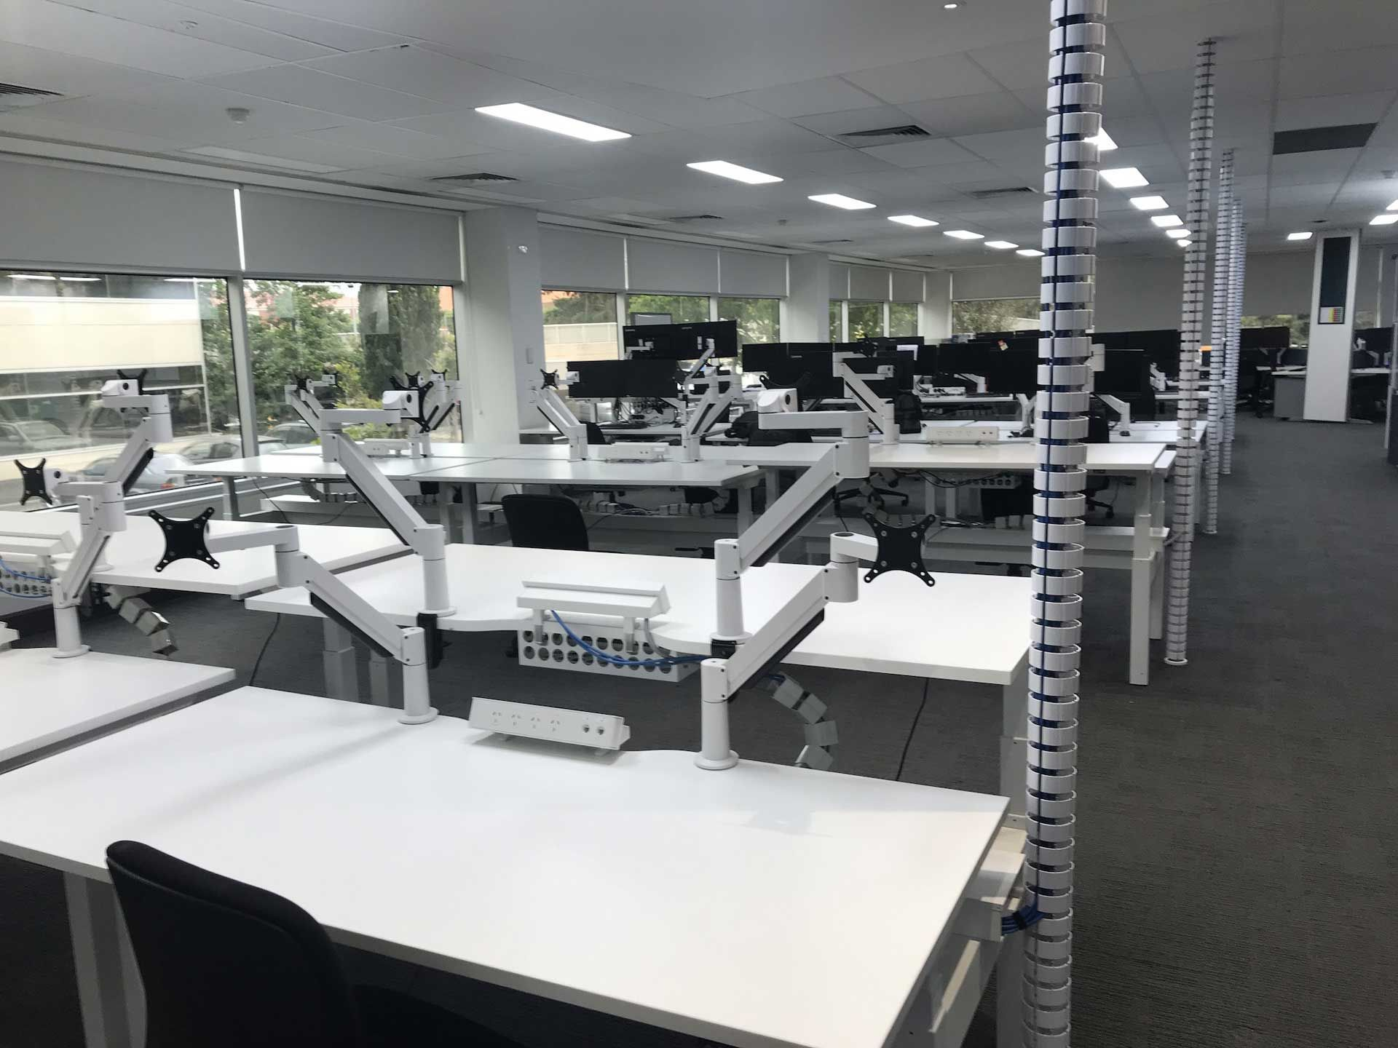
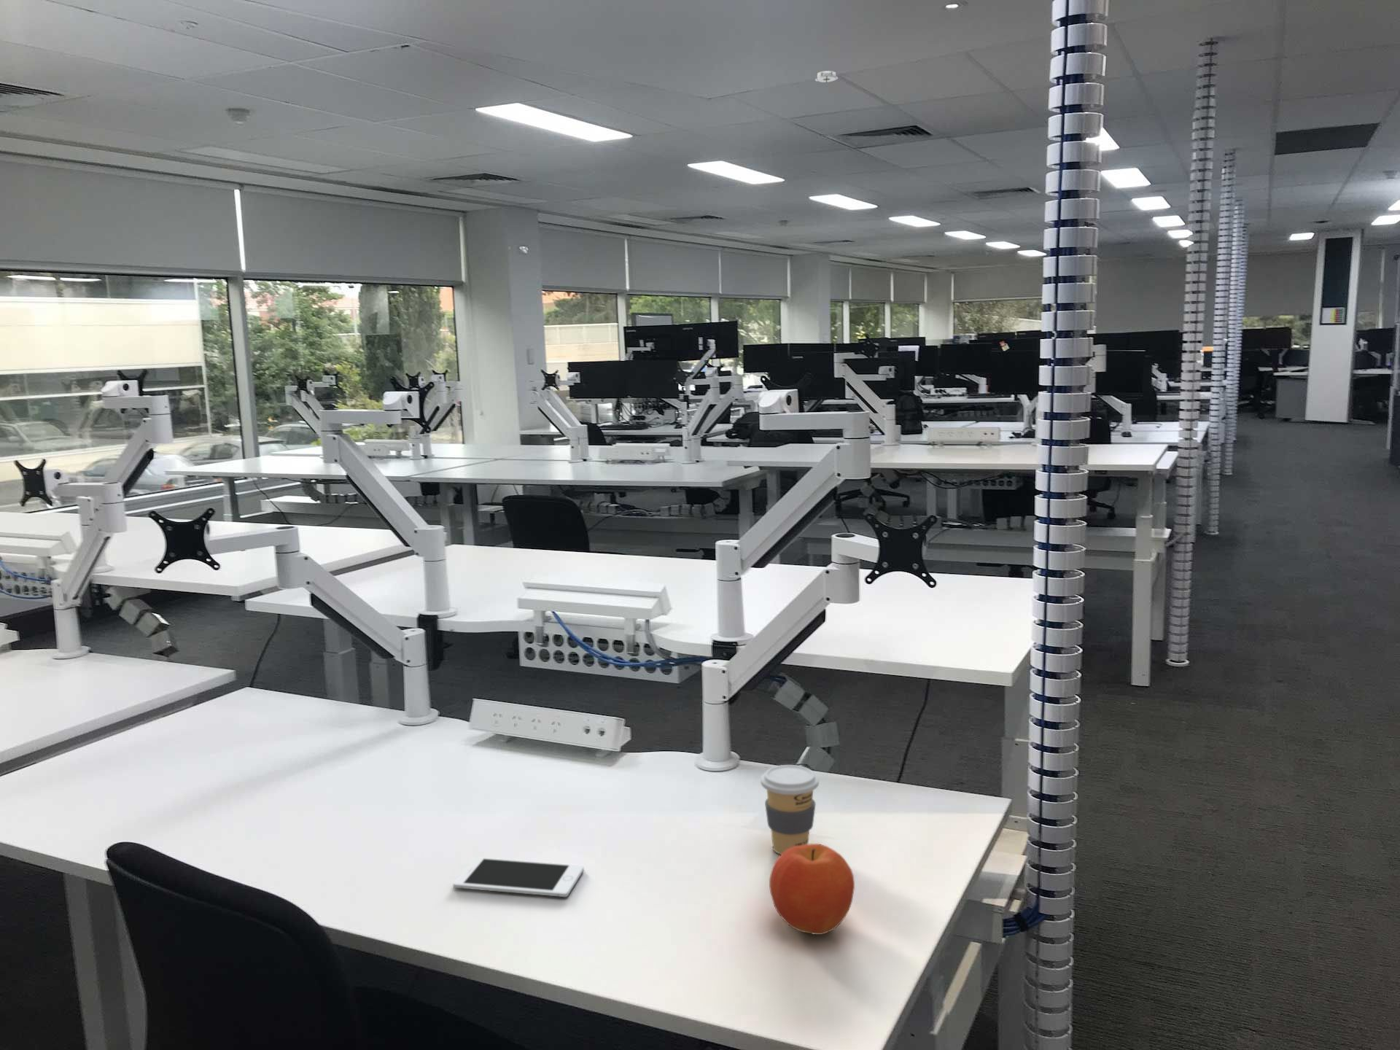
+ fruit [768,843,855,935]
+ smoke detector [815,69,839,84]
+ cell phone [452,857,584,898]
+ coffee cup [760,764,819,855]
